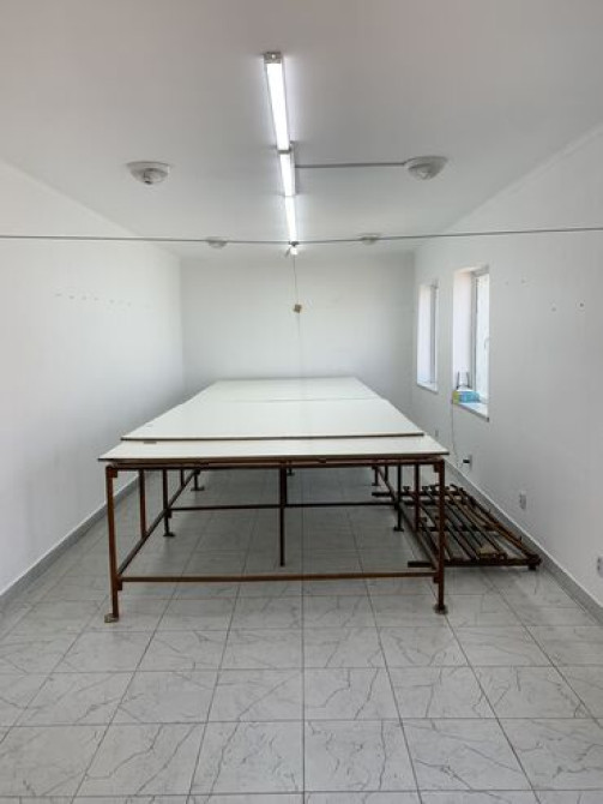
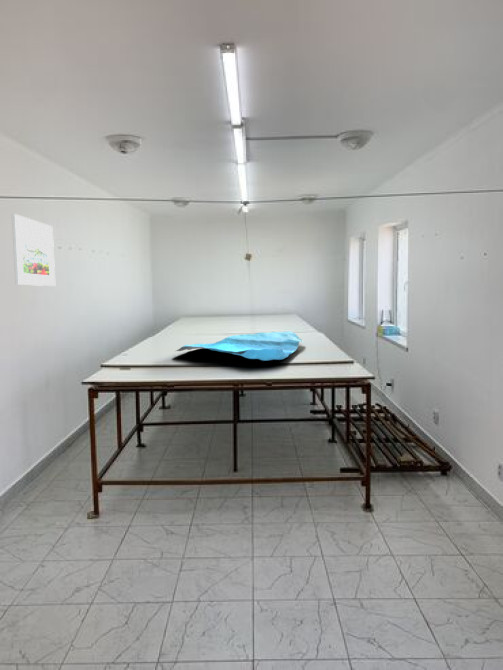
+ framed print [11,213,56,287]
+ fabric roll [175,330,304,362]
